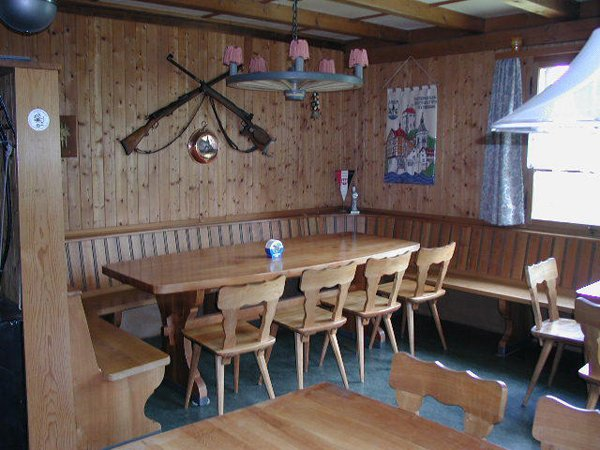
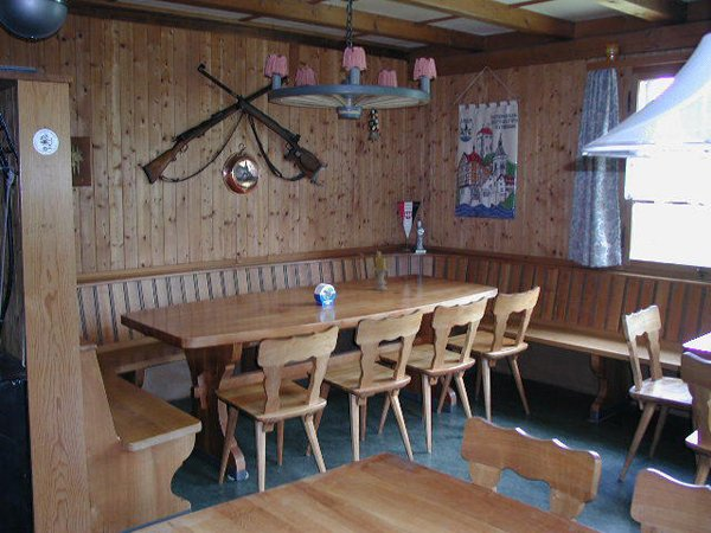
+ candle [371,250,392,291]
